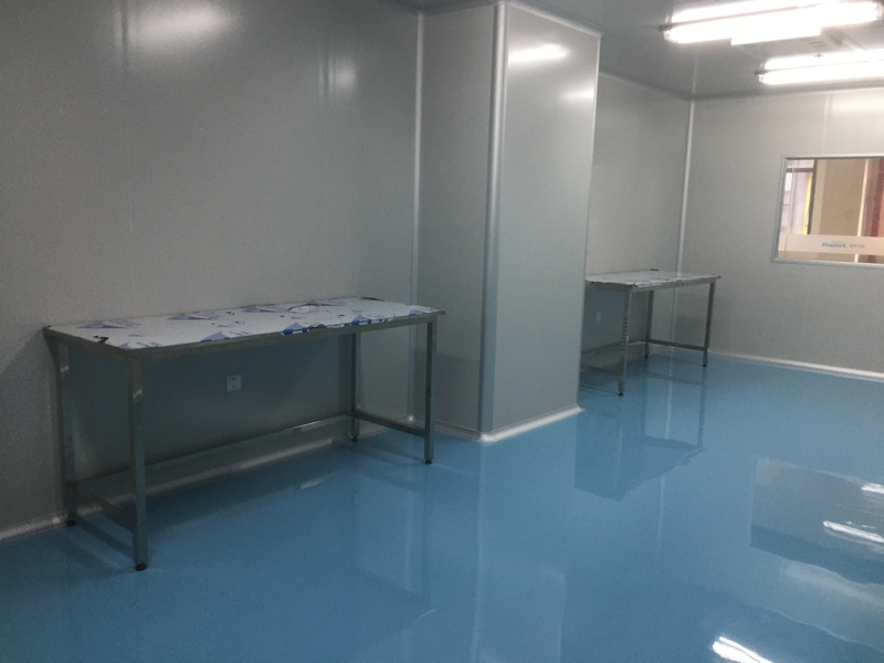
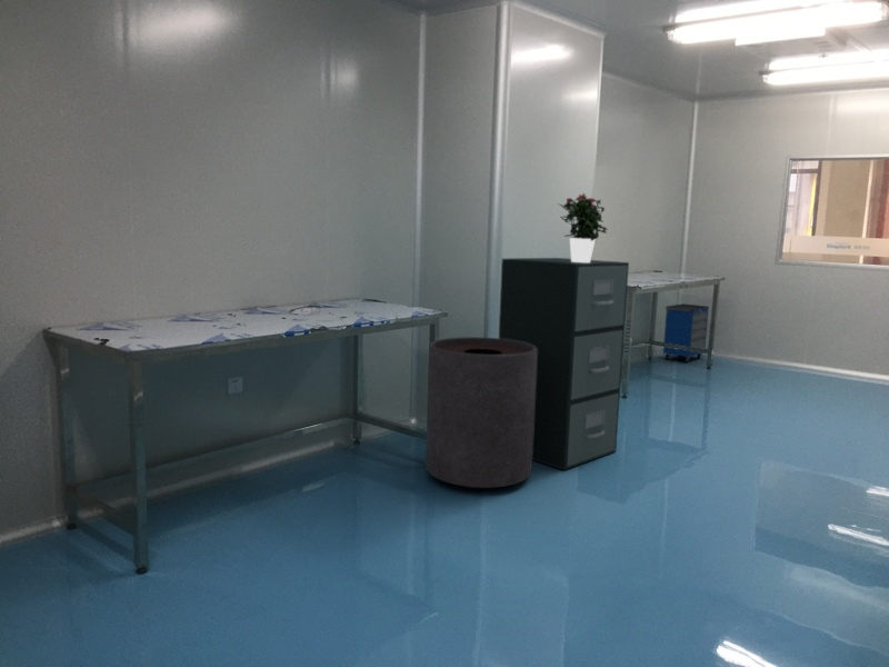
+ cabinet [662,302,710,364]
+ potted flower [557,192,608,262]
+ trash can [424,336,538,489]
+ filing cabinet [498,257,630,471]
